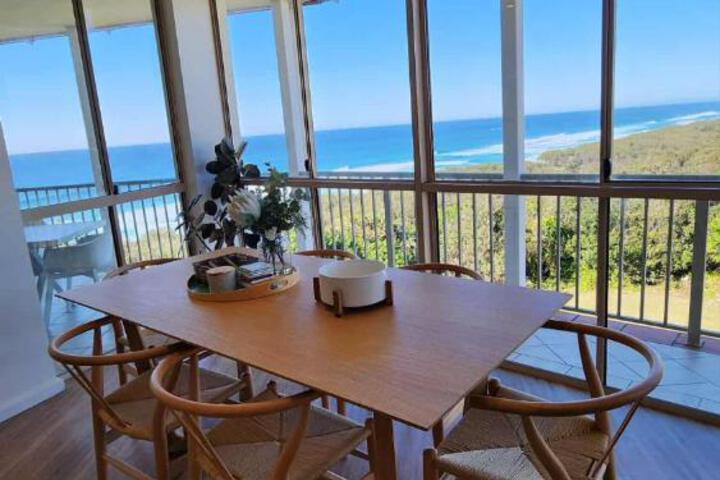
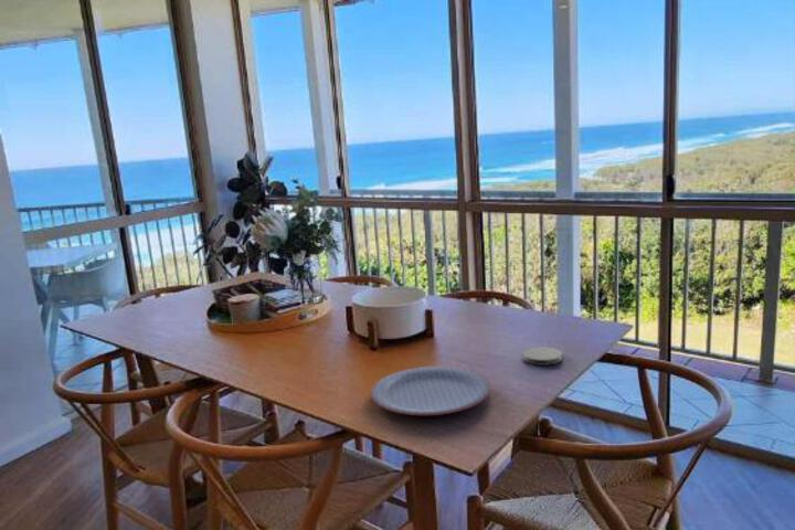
+ plate [370,364,492,416]
+ coaster [522,346,563,367]
